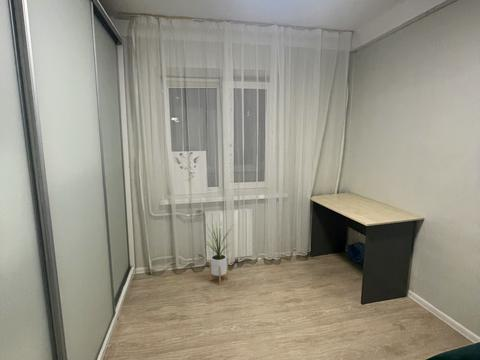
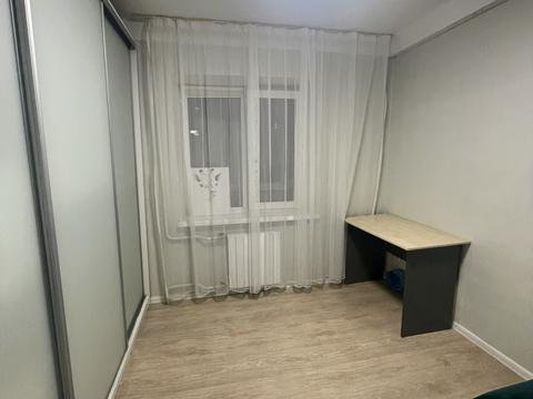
- house plant [202,219,235,285]
